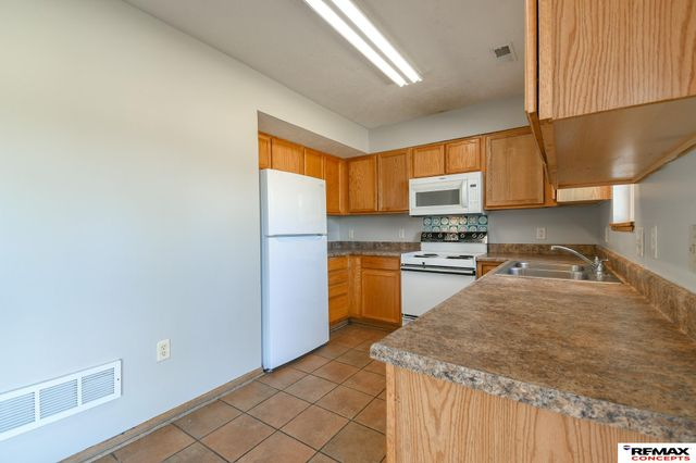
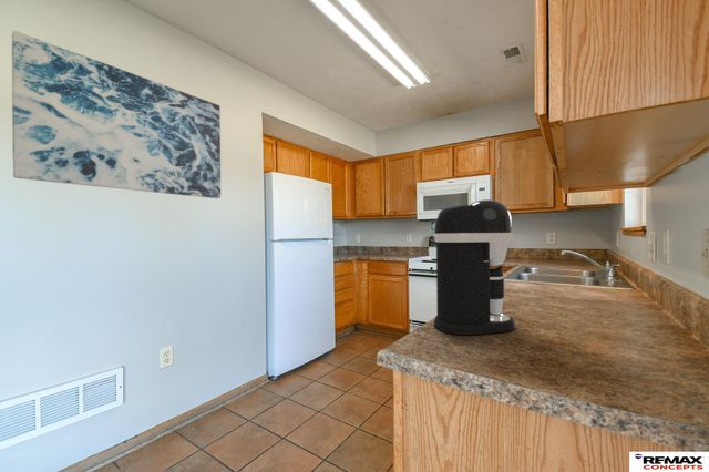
+ coffee maker [433,198,516,336]
+ wall art [11,29,222,199]
